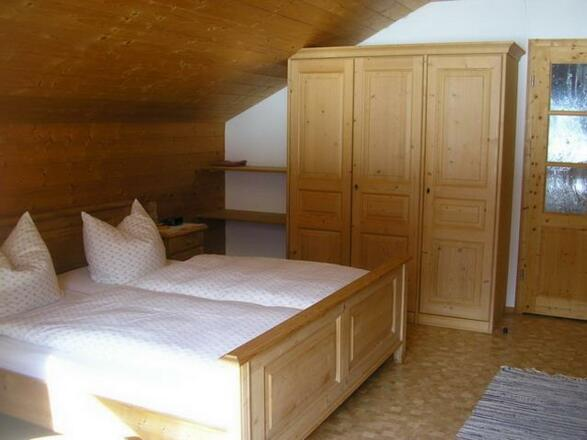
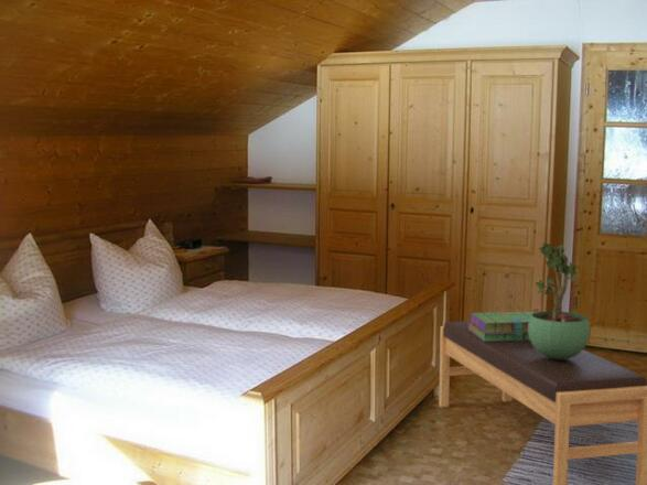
+ stack of books [468,311,535,342]
+ bench [438,320,647,485]
+ potted plant [528,241,591,359]
